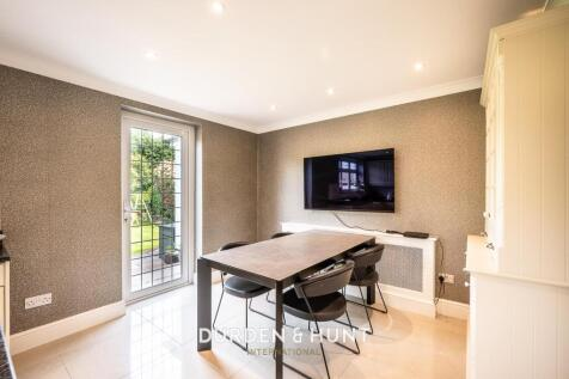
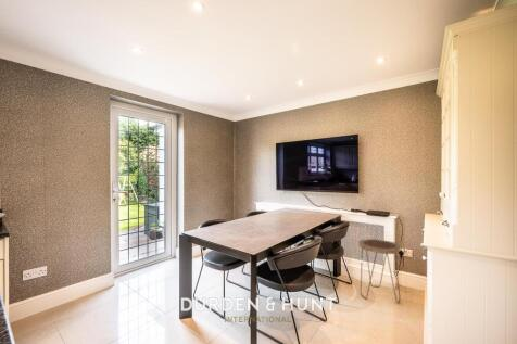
+ side table [357,238,401,305]
